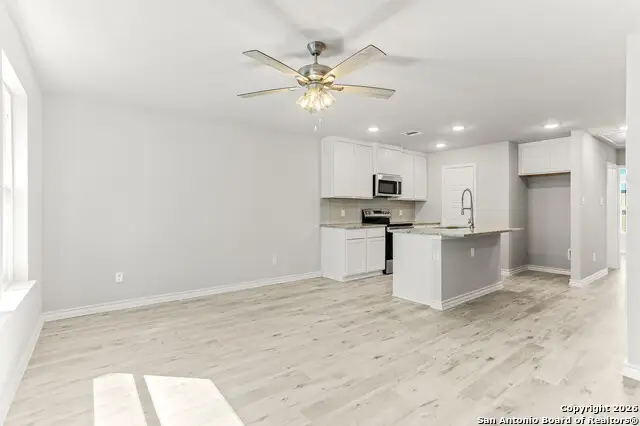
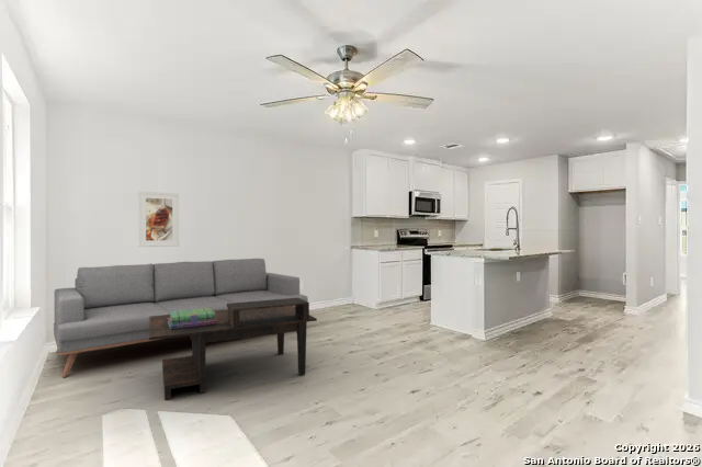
+ sofa [53,258,309,378]
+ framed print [137,191,180,248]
+ stack of books [168,308,217,329]
+ coffee table [149,297,318,400]
